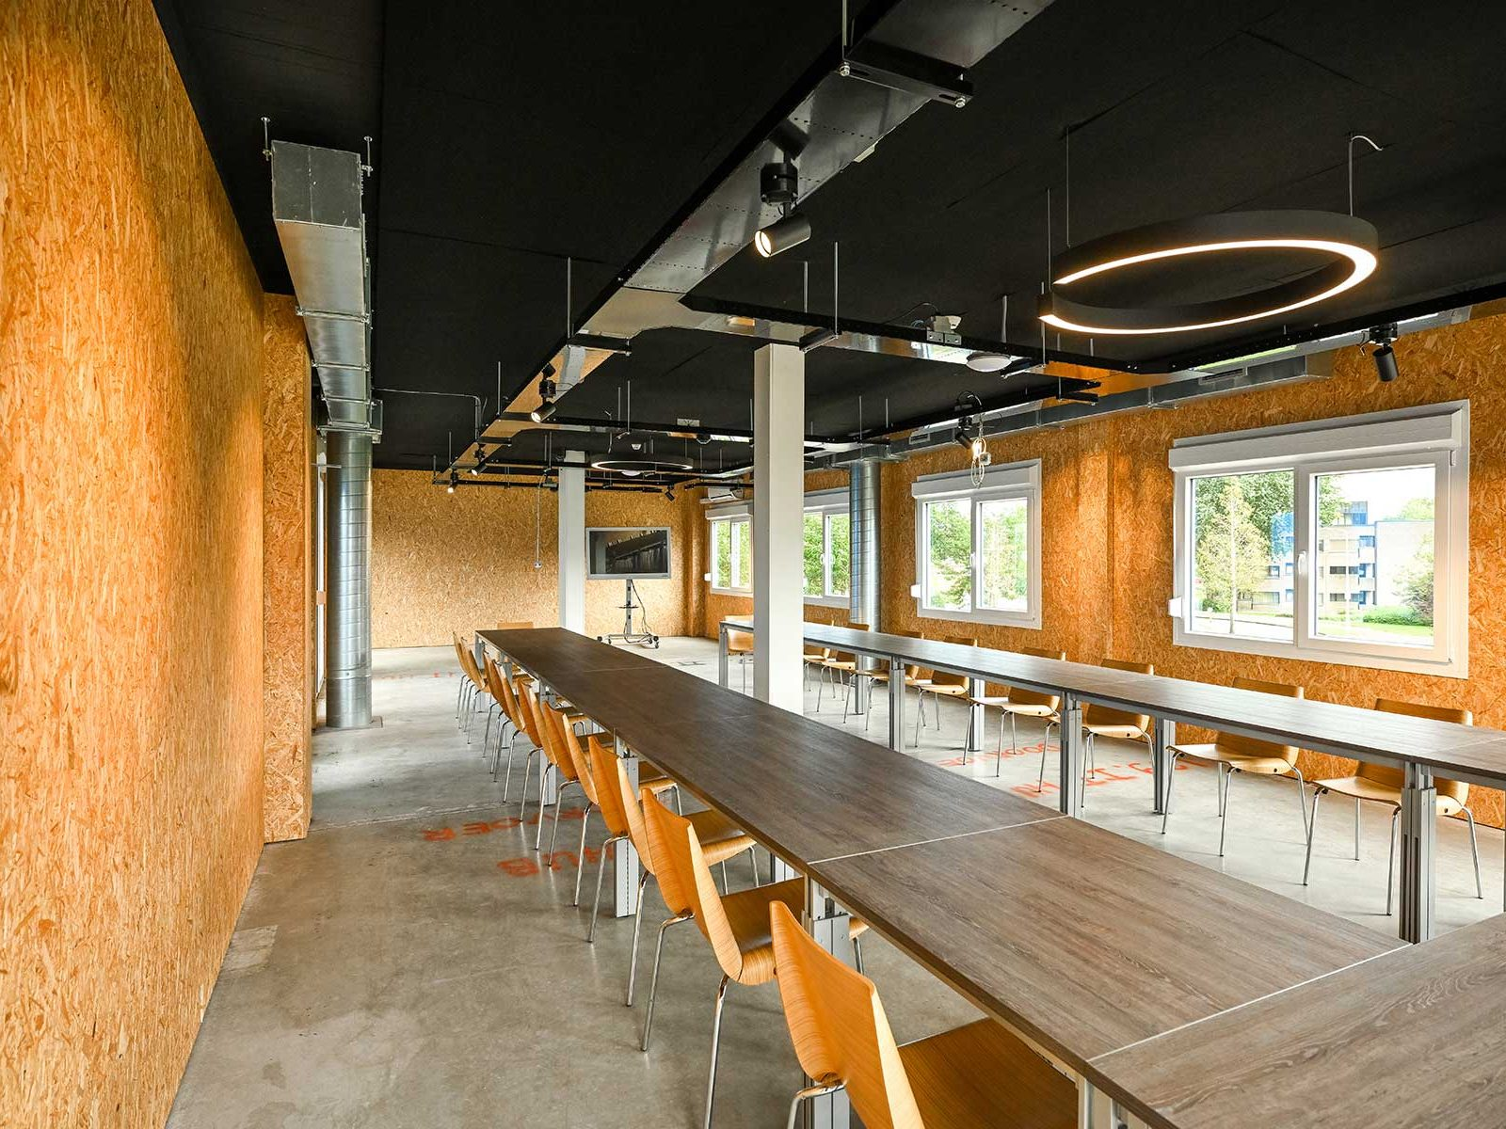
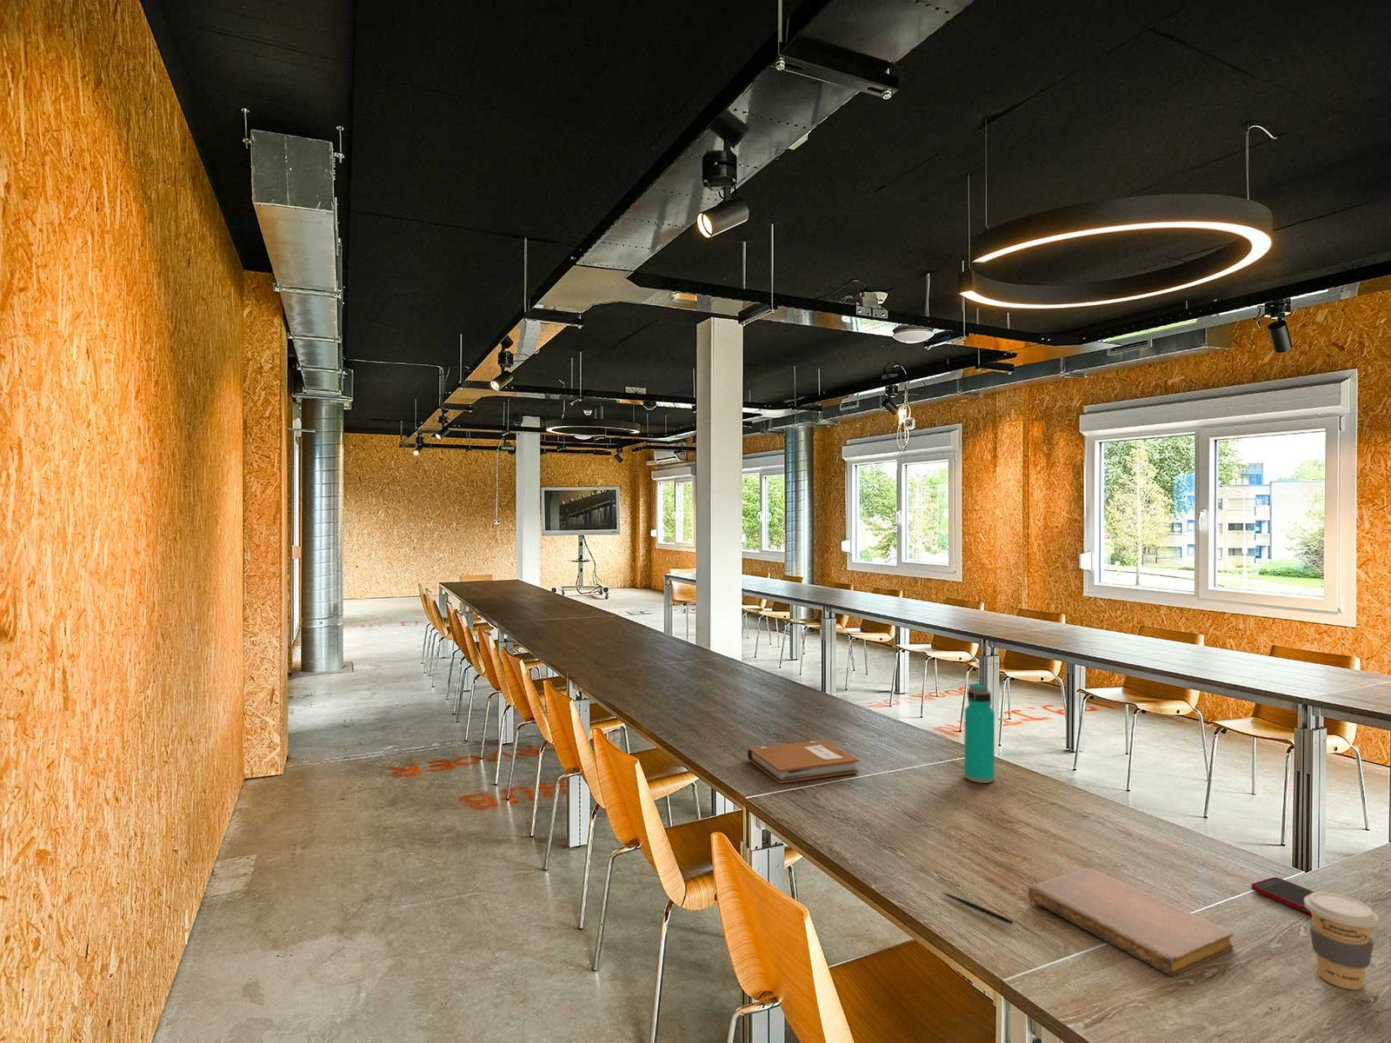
+ notebook [747,738,860,784]
+ coffee cup [1304,891,1380,990]
+ pen [942,892,1014,926]
+ water bottle [963,683,996,784]
+ notebook [1027,868,1233,977]
+ cell phone [1251,876,1315,916]
